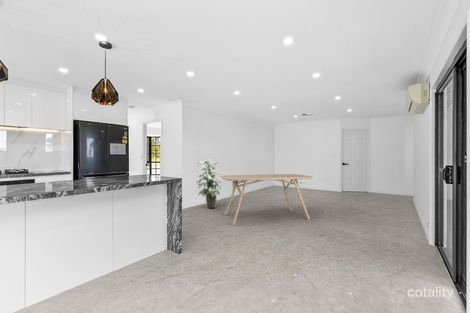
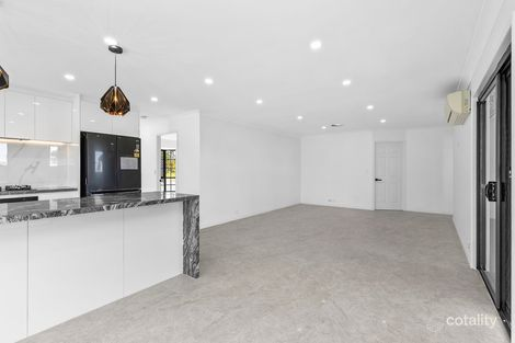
- indoor plant [196,157,223,209]
- dining table [219,173,314,226]
